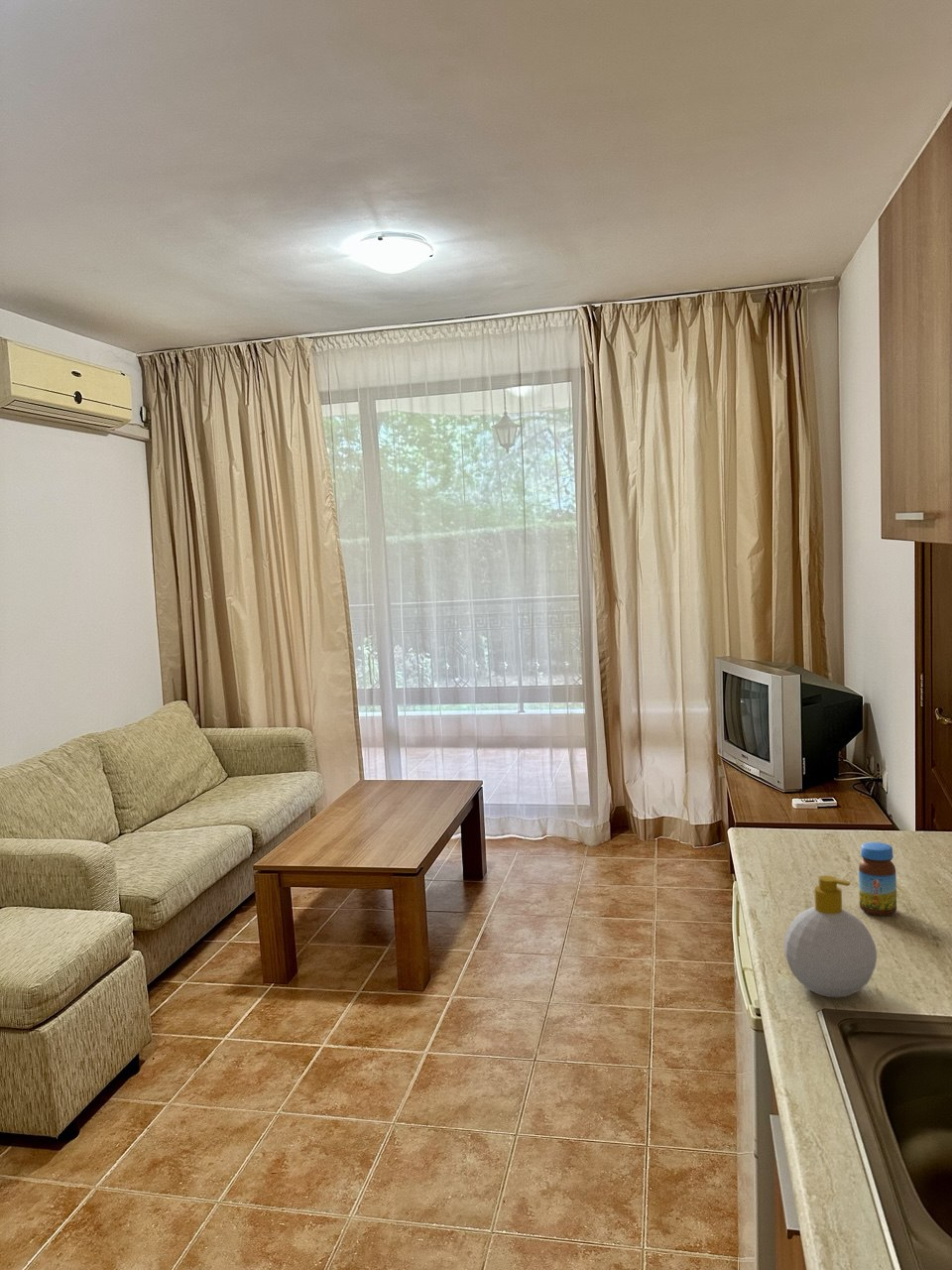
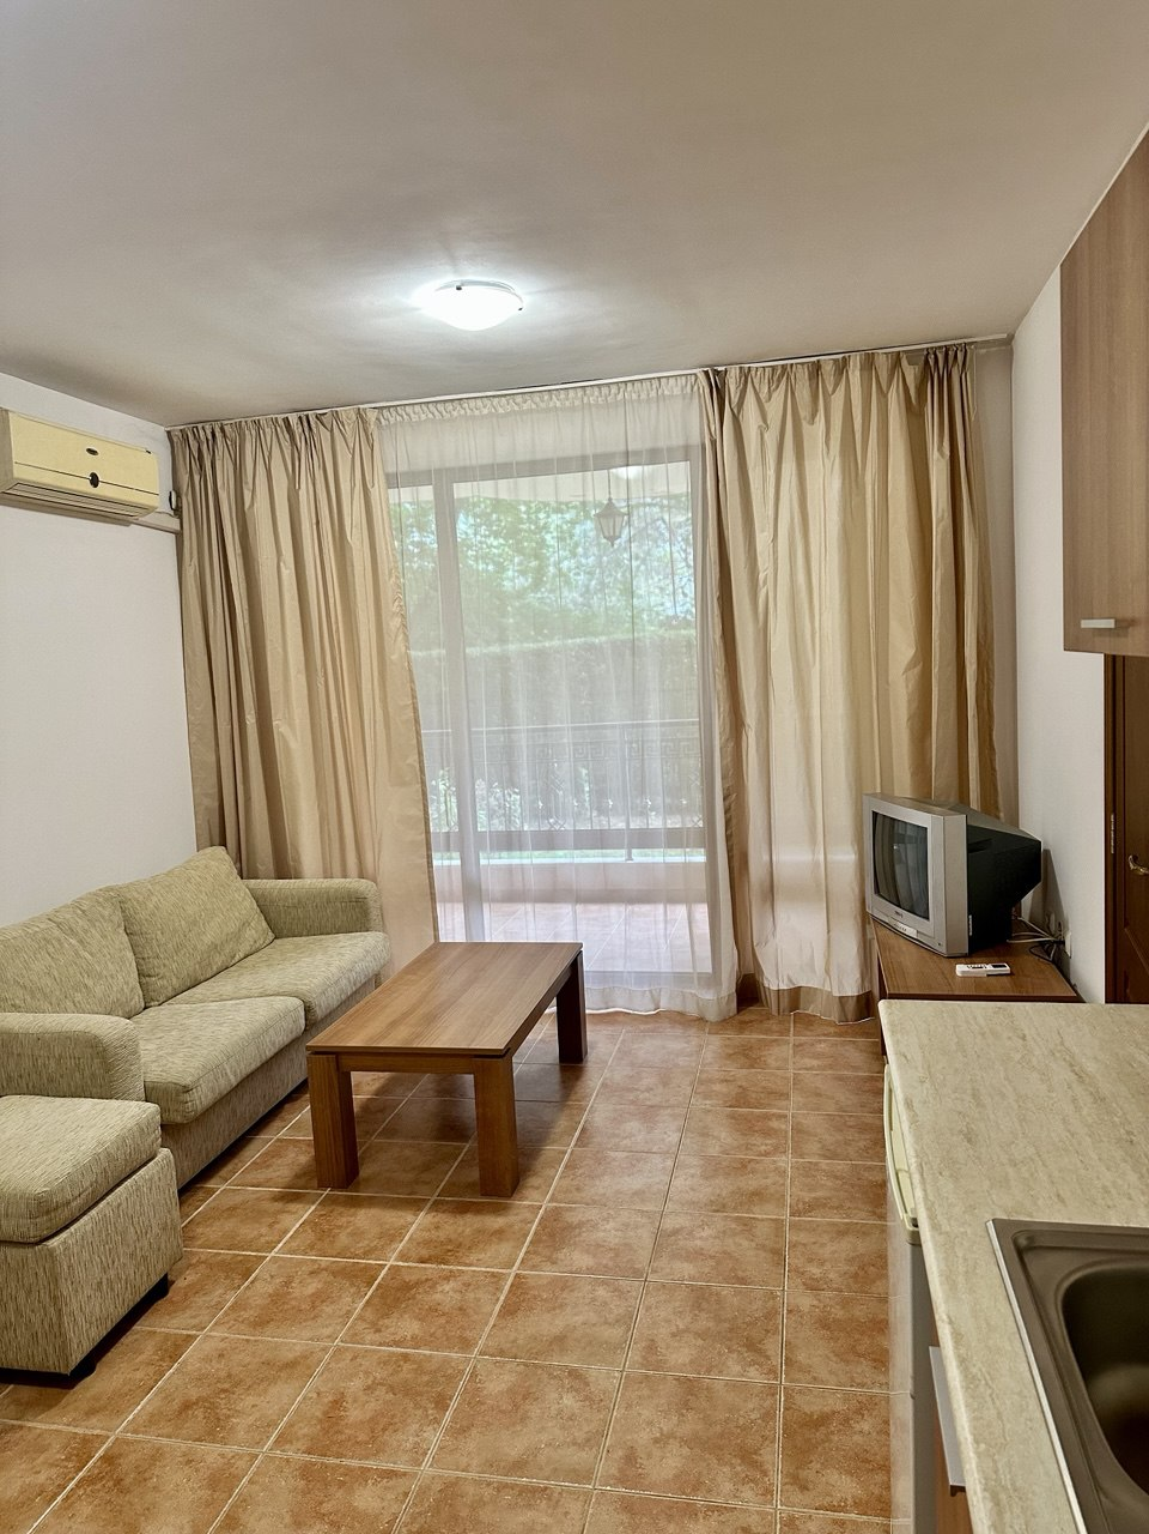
- jar [858,841,897,917]
- soap bottle [782,874,878,998]
